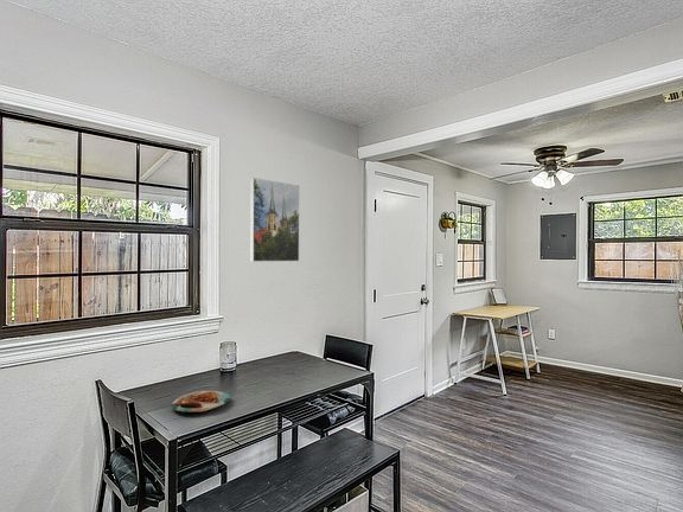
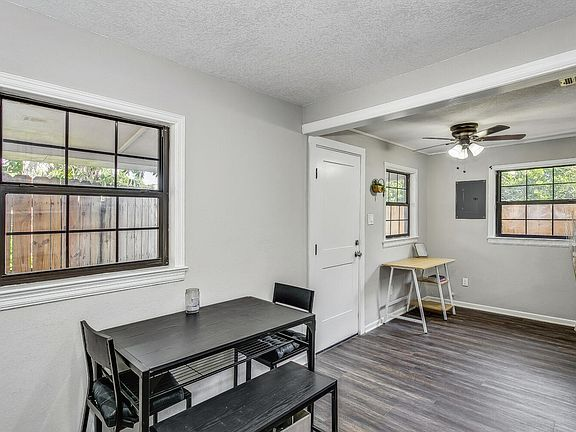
- plate [171,390,231,414]
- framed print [249,177,300,263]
